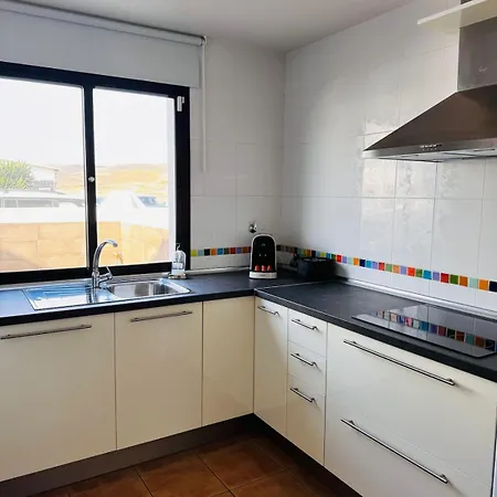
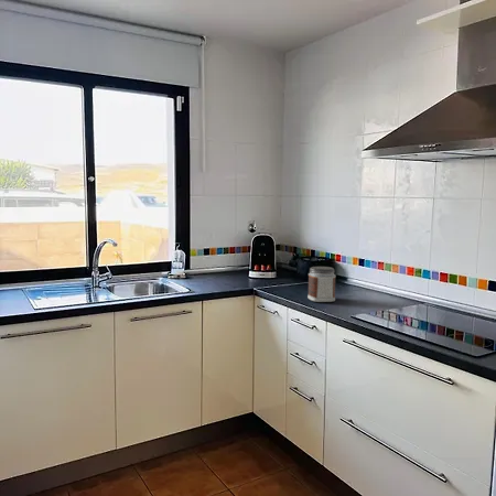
+ jar [306,266,337,303]
